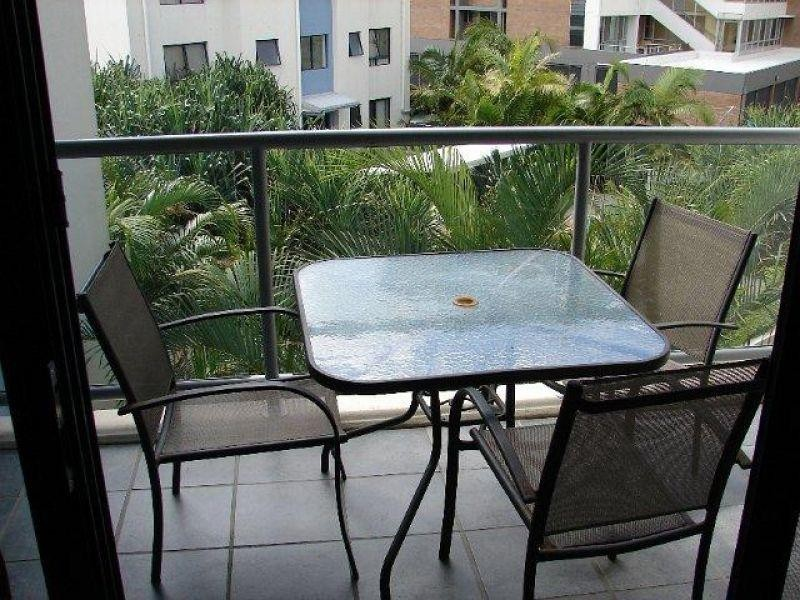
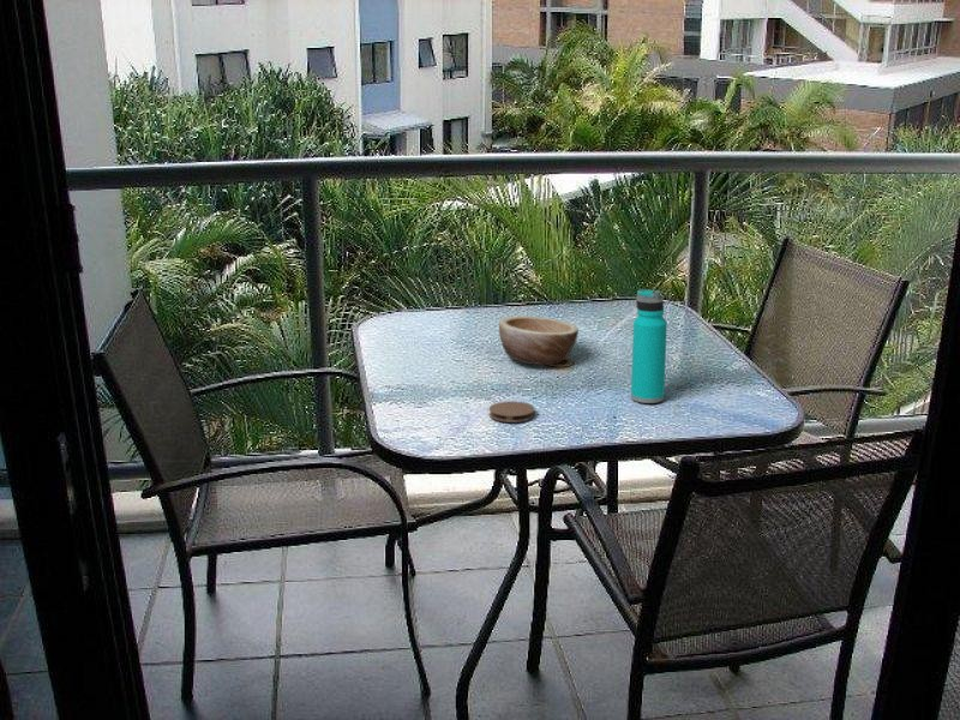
+ coaster [487,400,536,424]
+ water bottle [630,288,668,404]
+ bowl [498,314,580,366]
